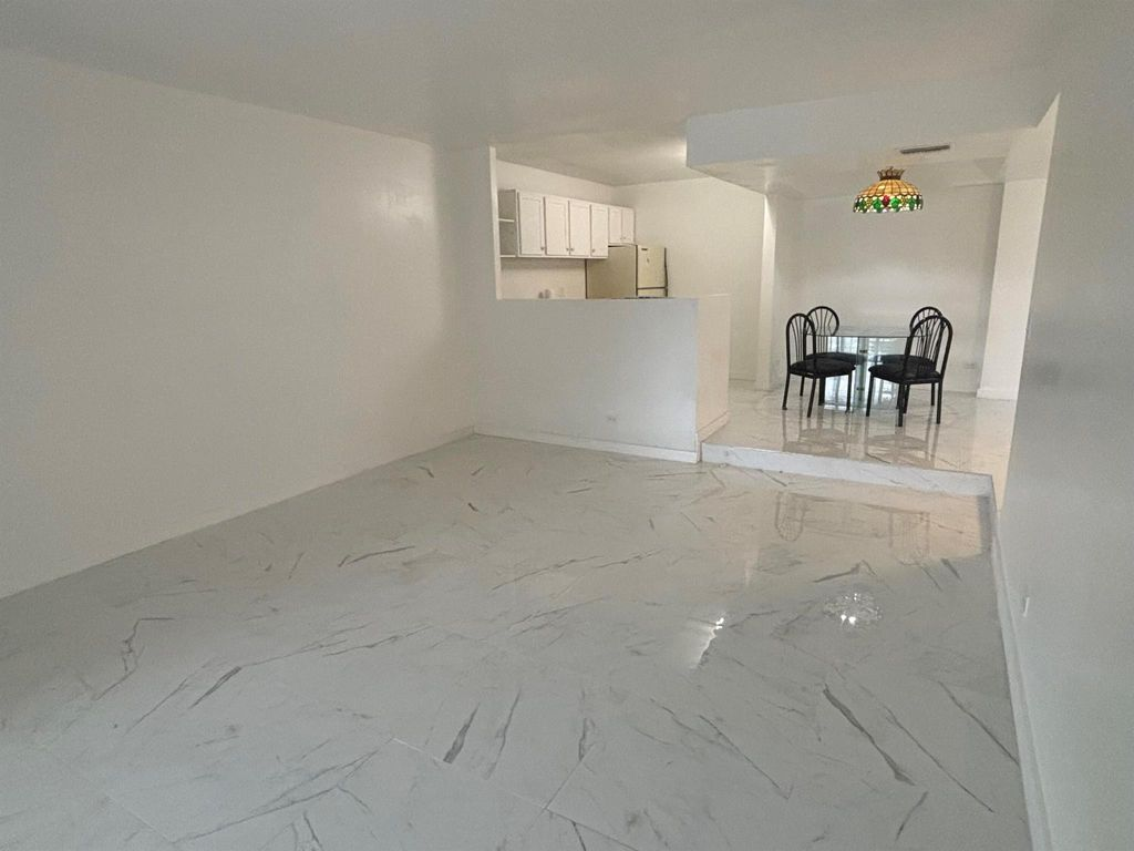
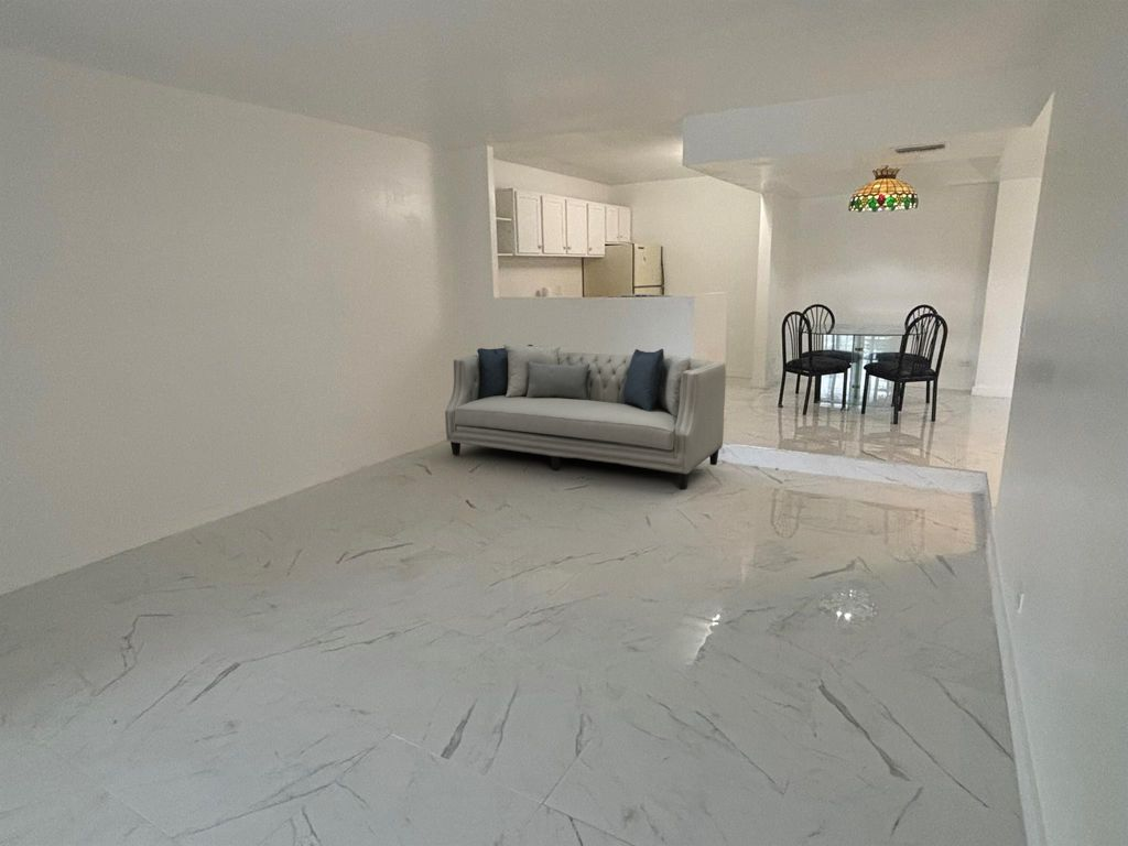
+ sofa [444,343,727,491]
